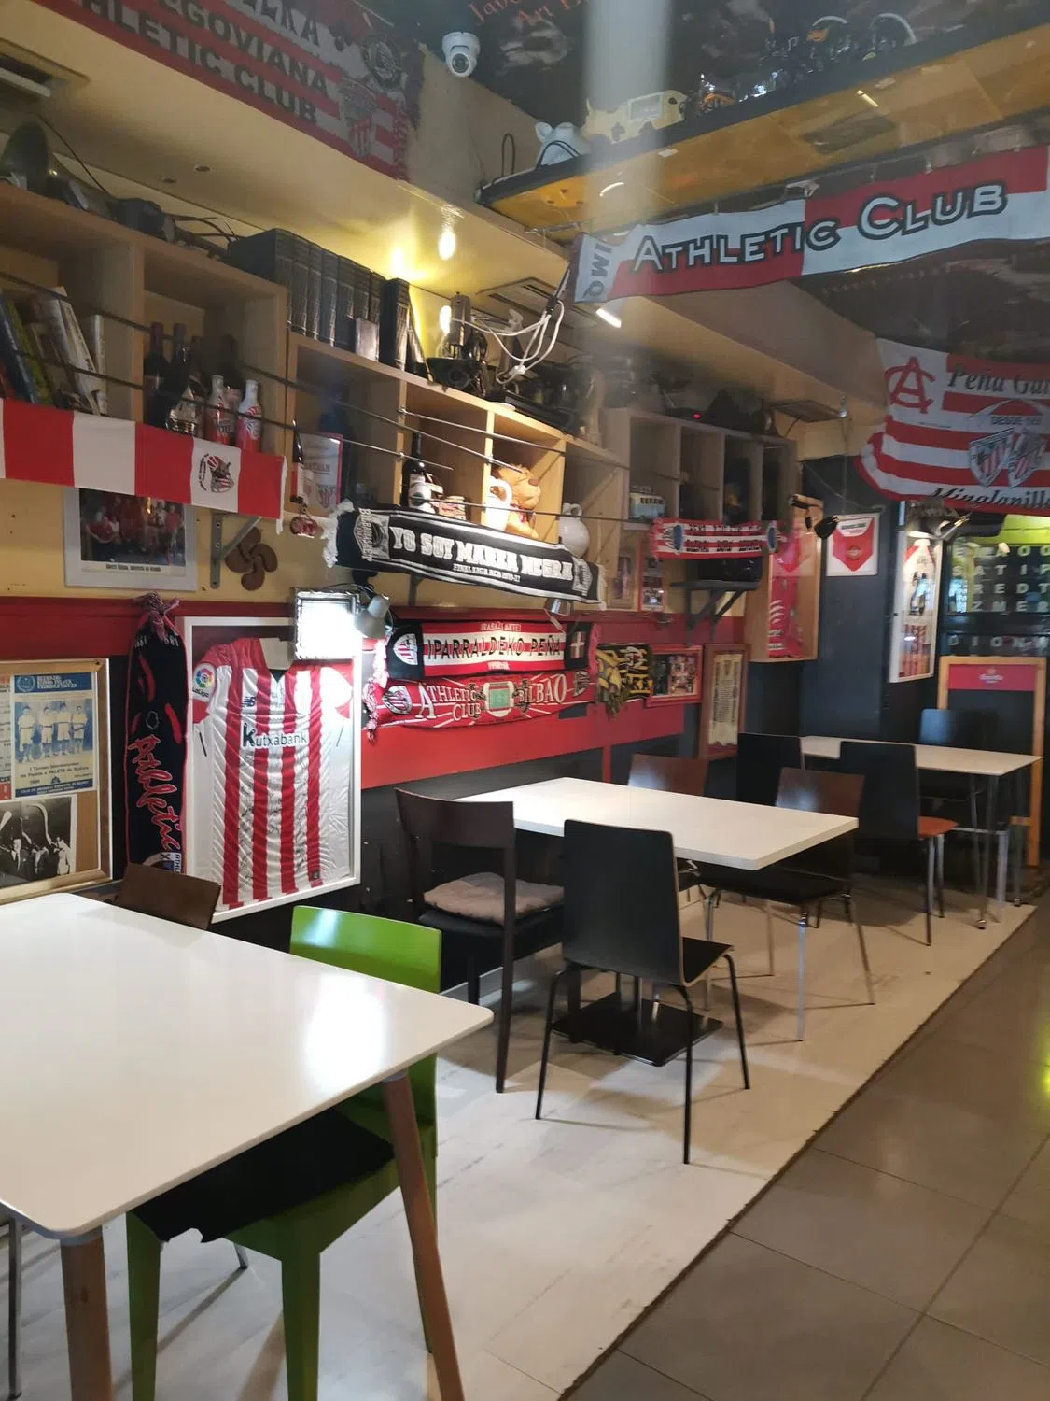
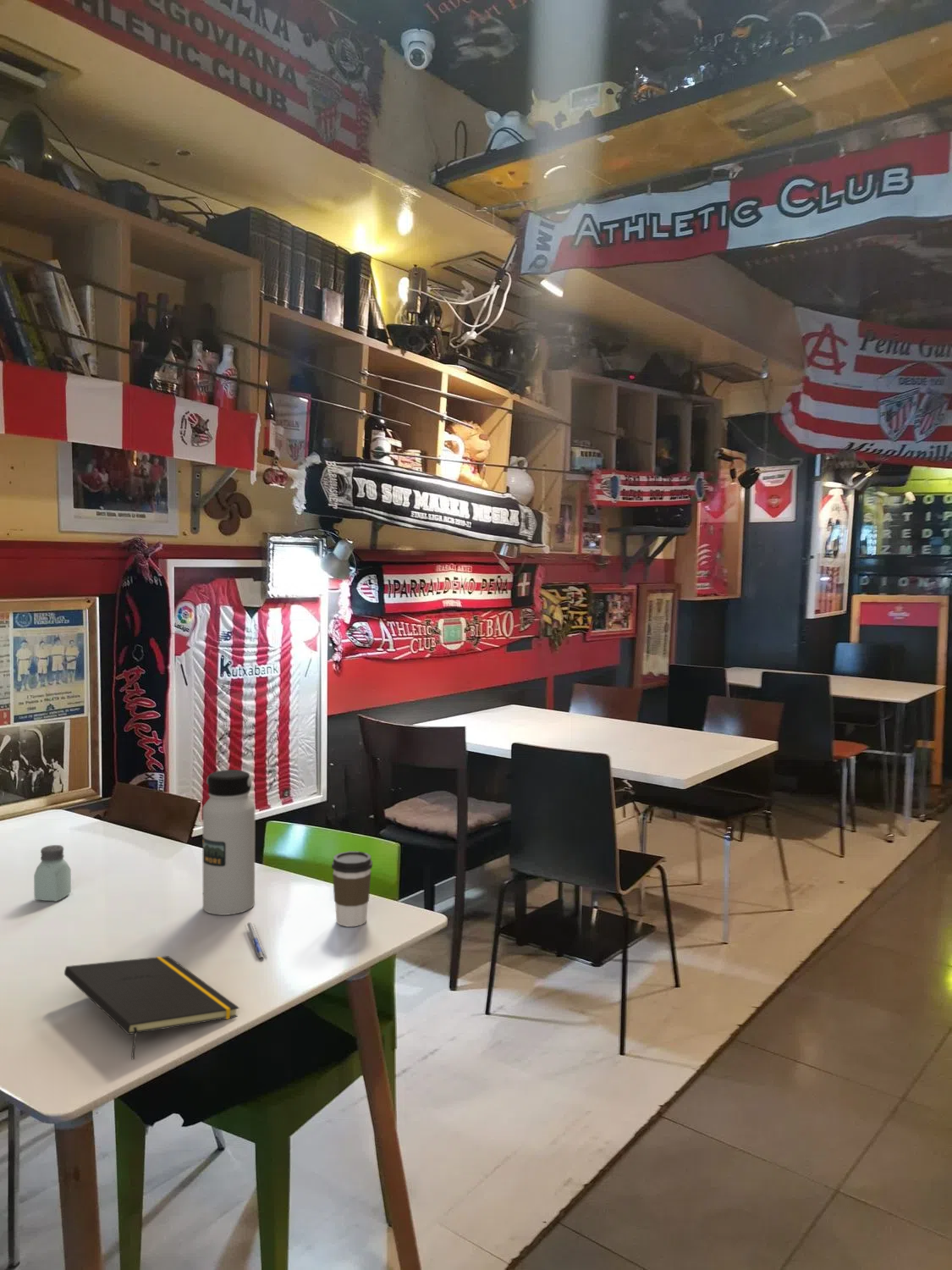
+ coffee cup [331,850,373,927]
+ water bottle [202,769,256,916]
+ saltshaker [33,844,72,903]
+ notepad [63,955,239,1060]
+ pen [244,921,267,960]
